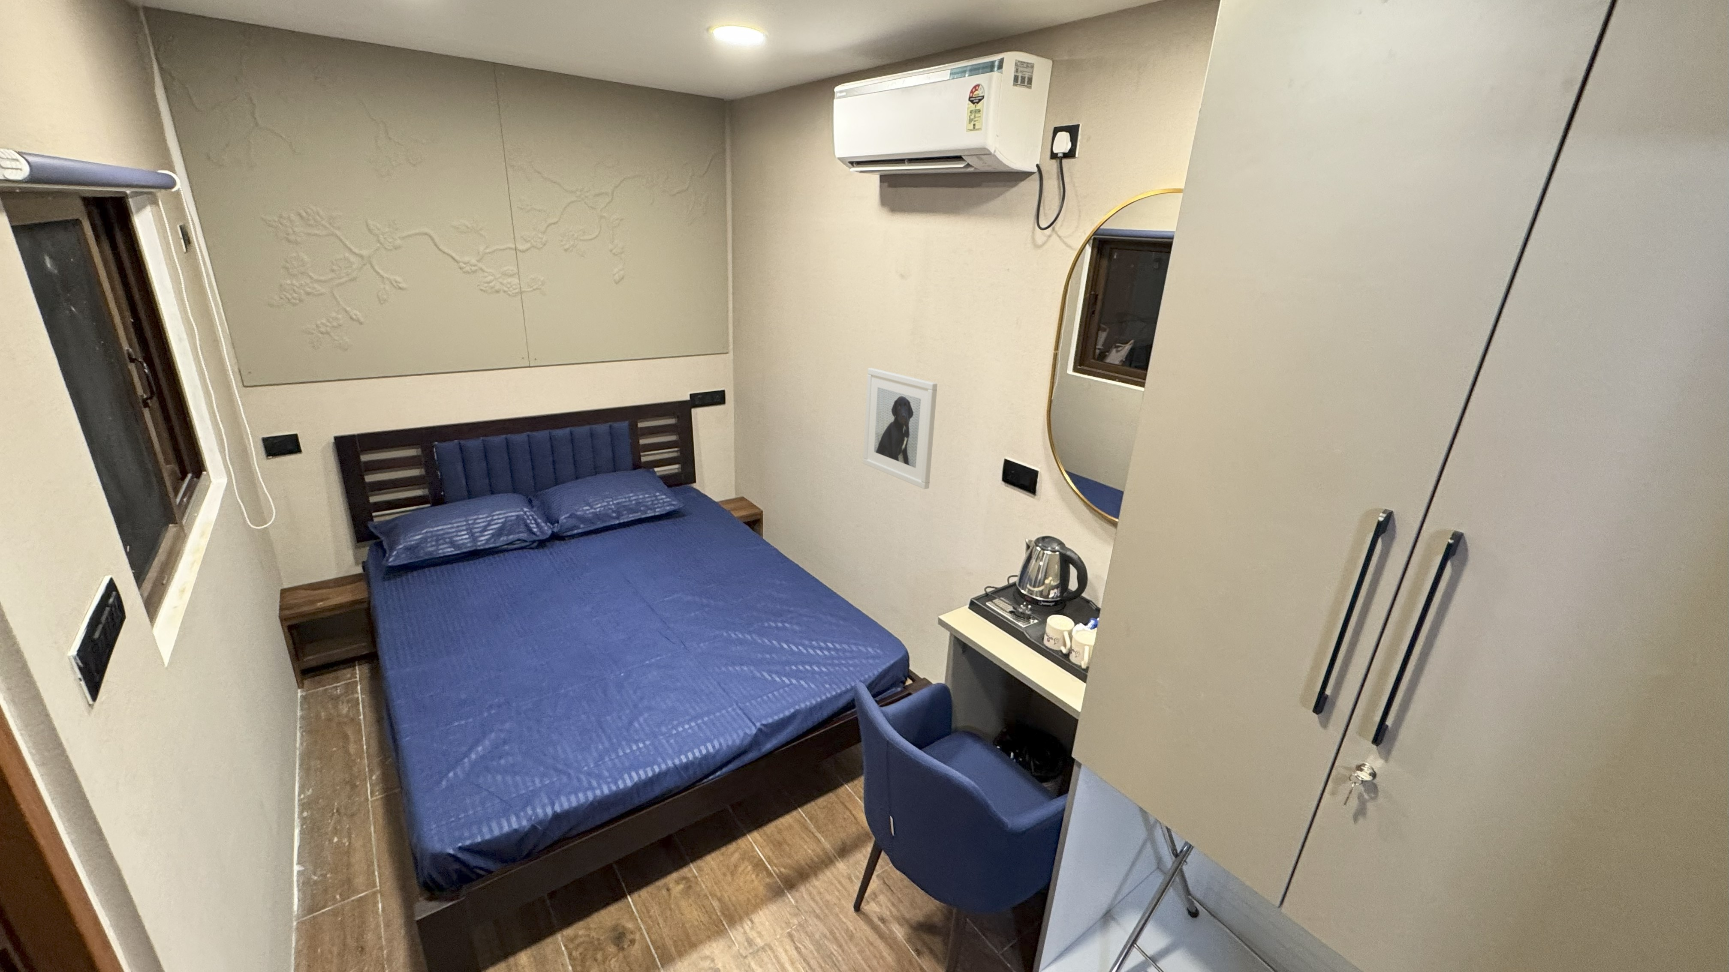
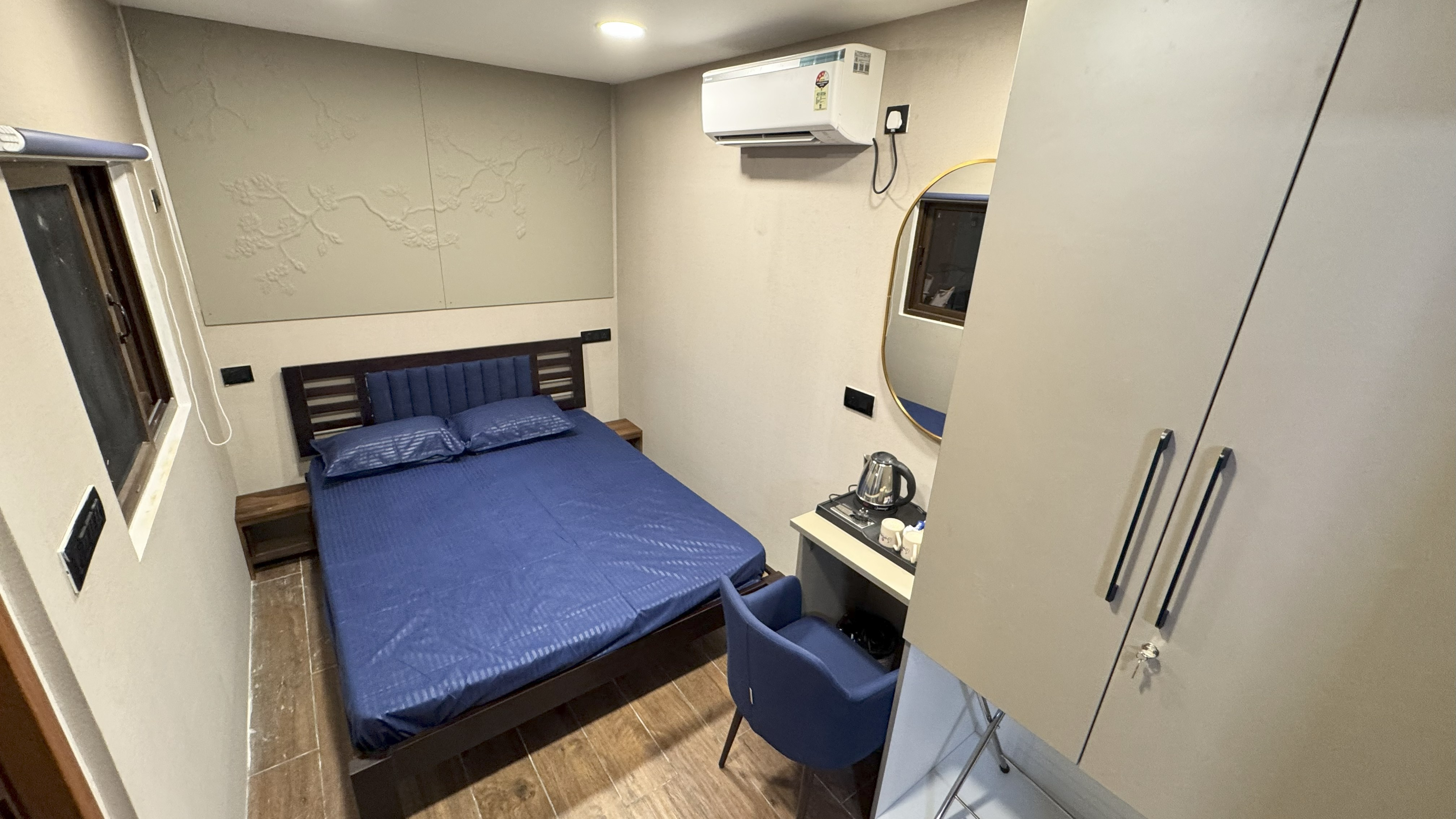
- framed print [862,368,938,489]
